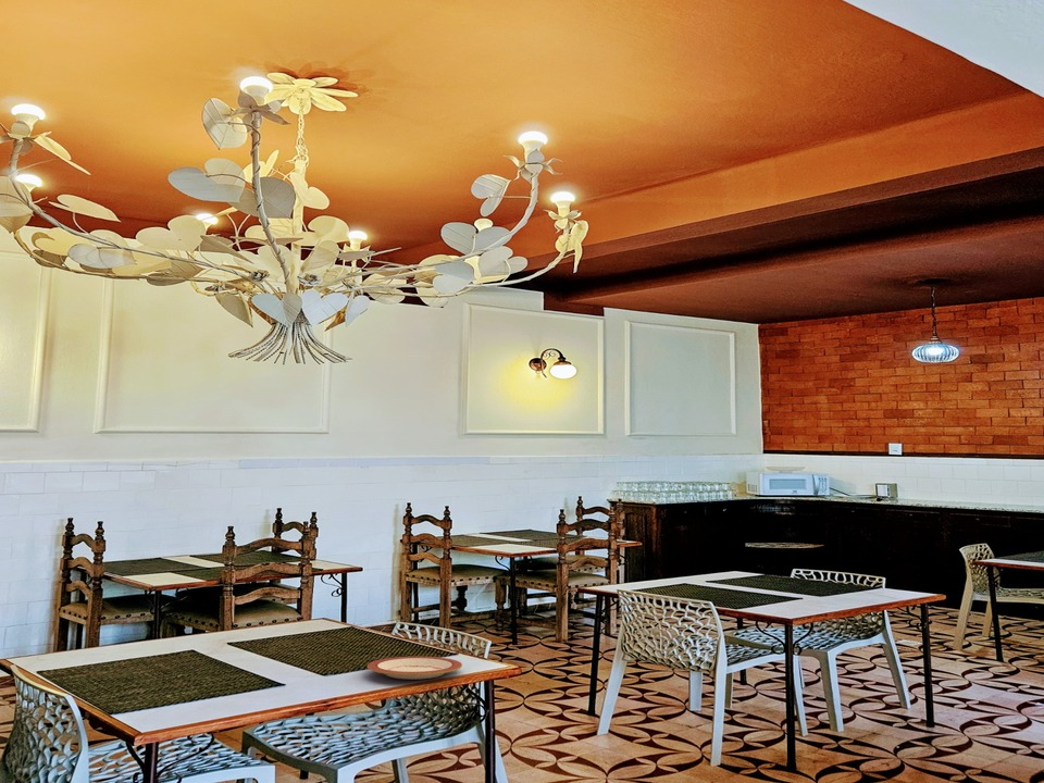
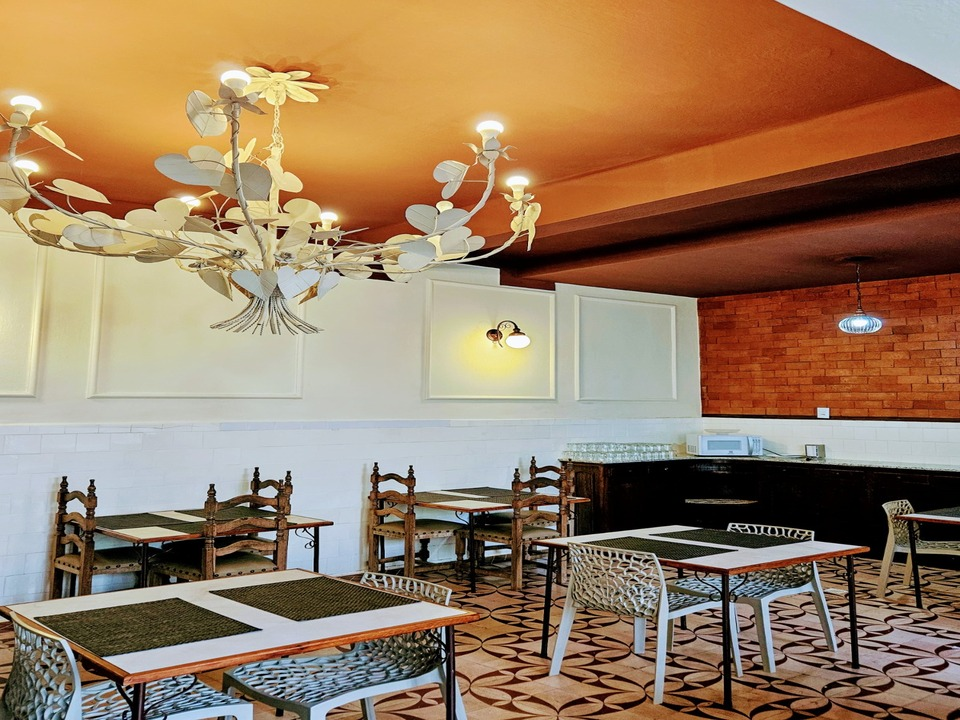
- plate [366,656,463,680]
